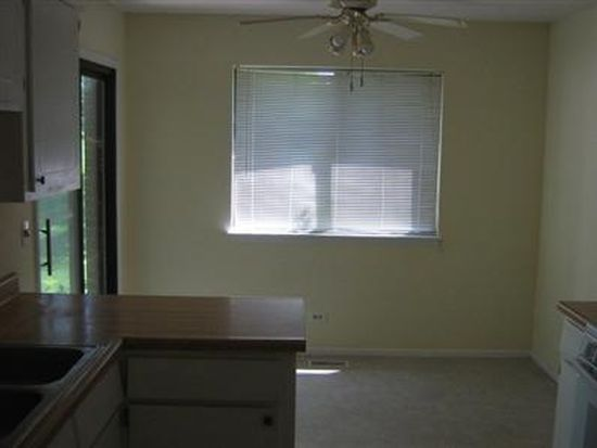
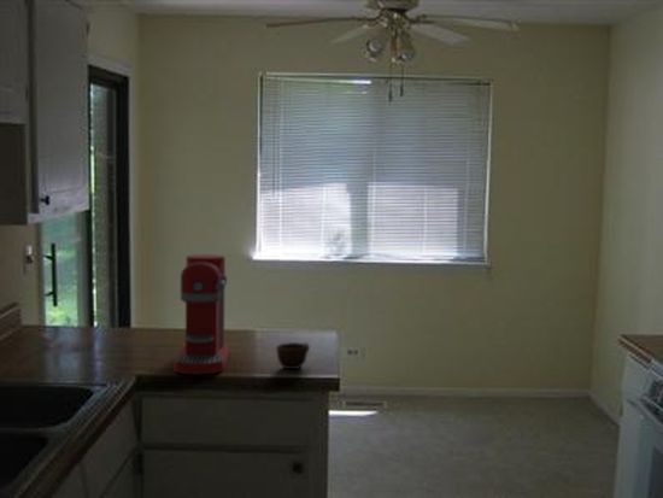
+ mug [275,341,311,370]
+ coffee maker [172,253,229,375]
